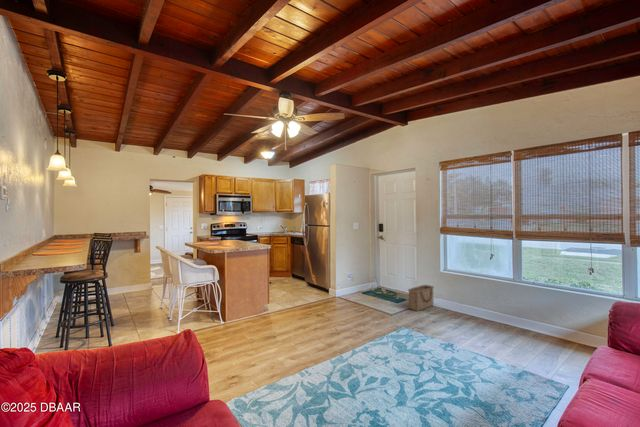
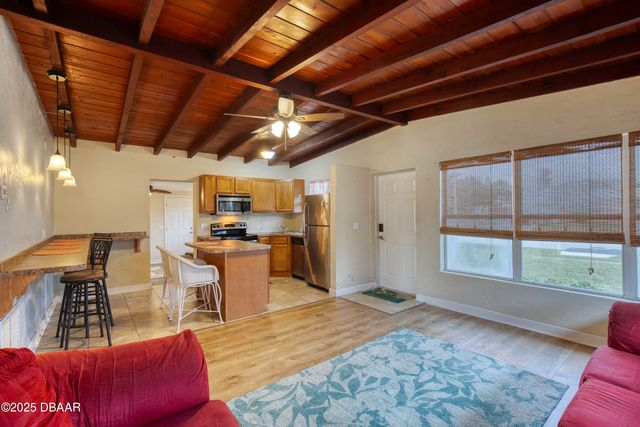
- basket [407,284,435,312]
